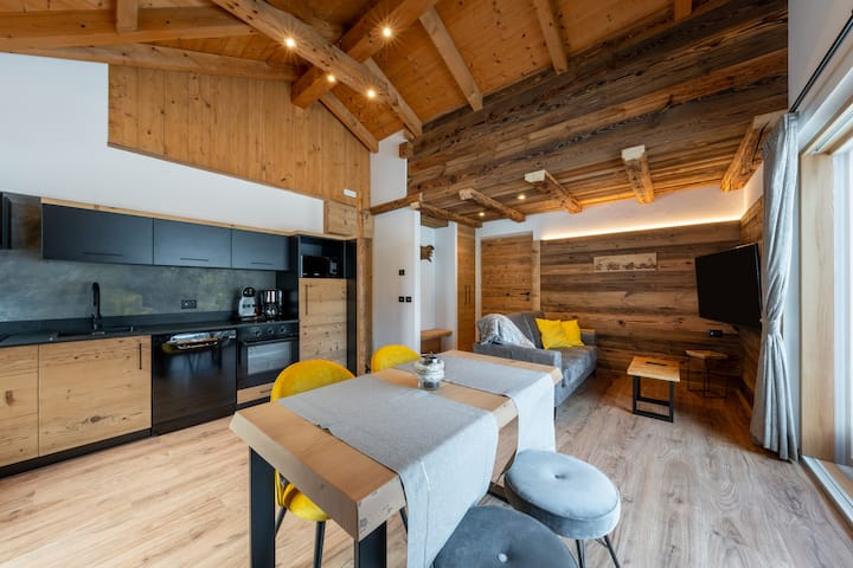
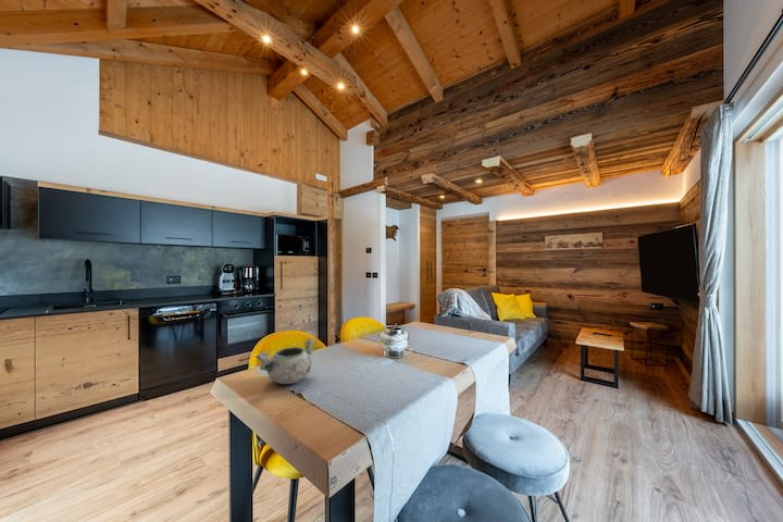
+ decorative bowl [254,338,316,385]
